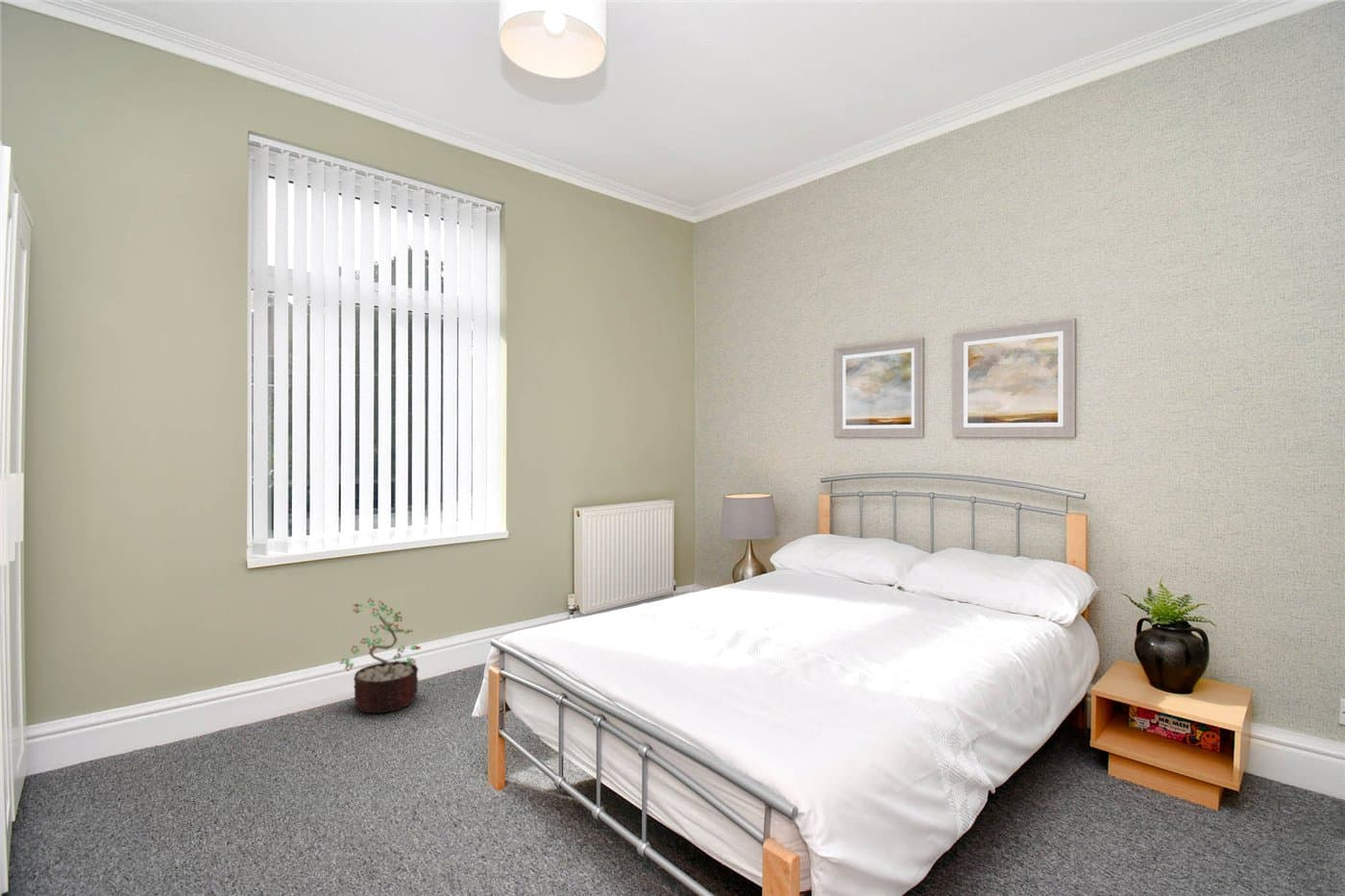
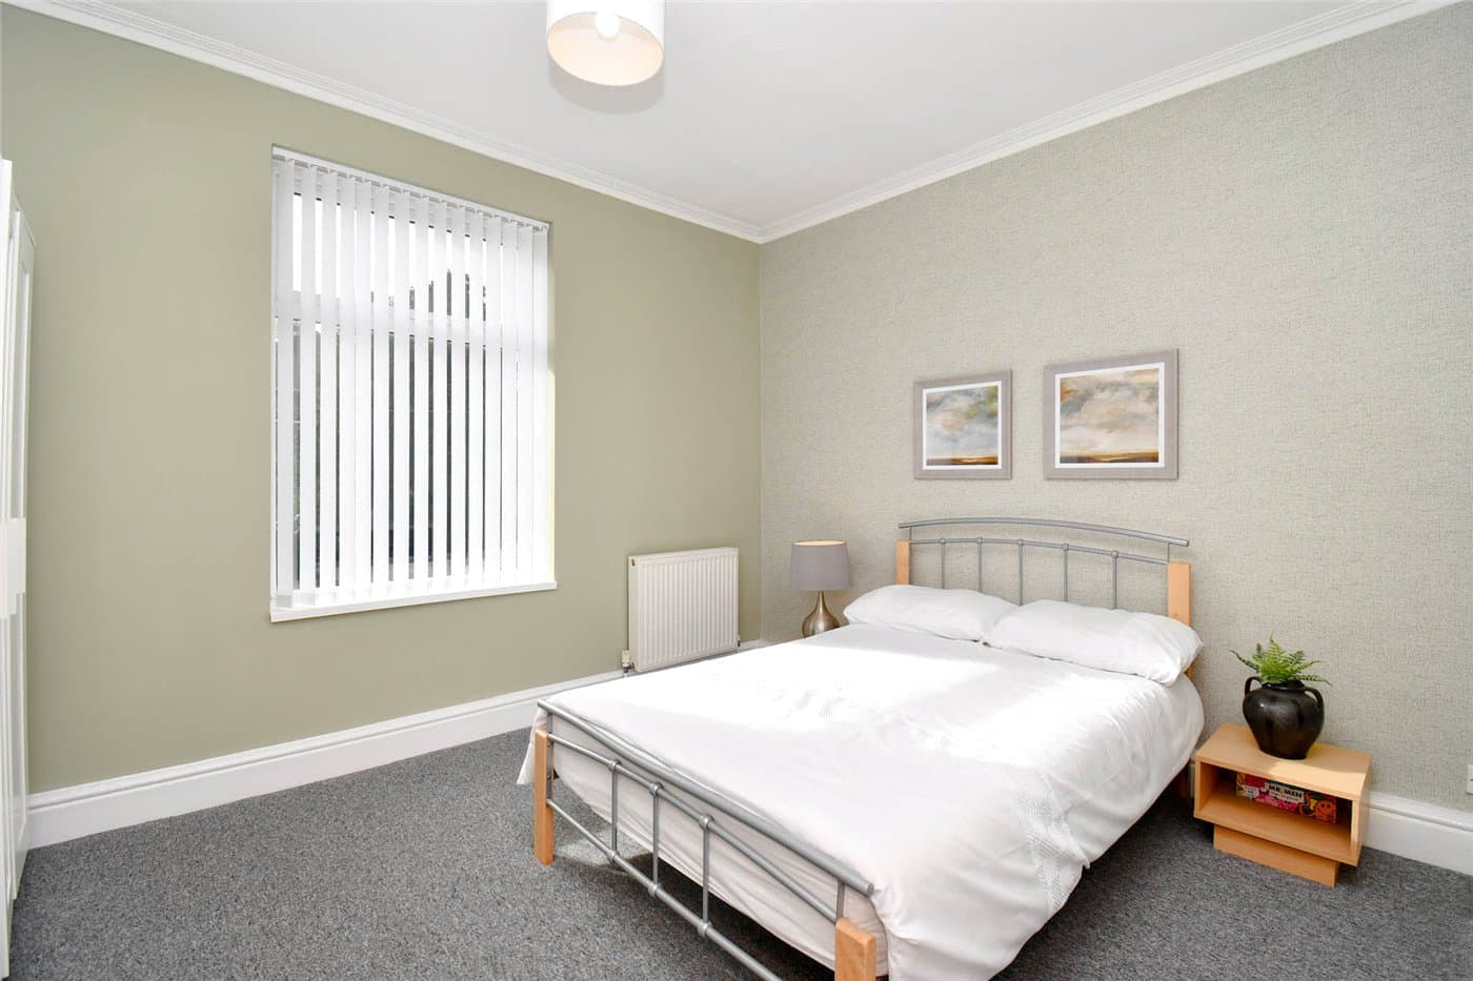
- decorative plant [338,596,422,714]
